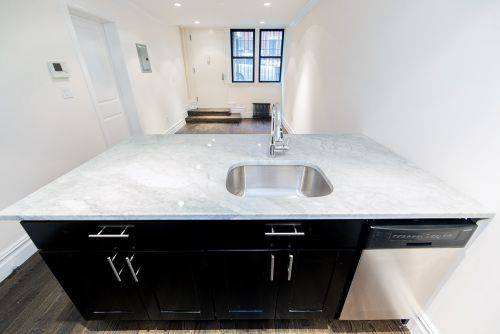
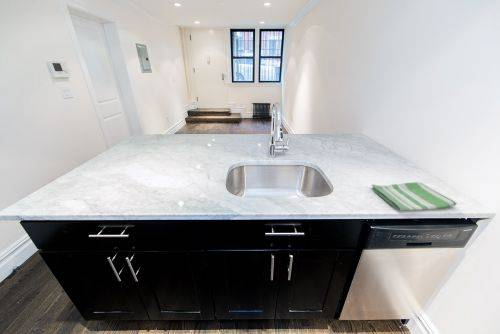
+ dish towel [371,181,458,212]
